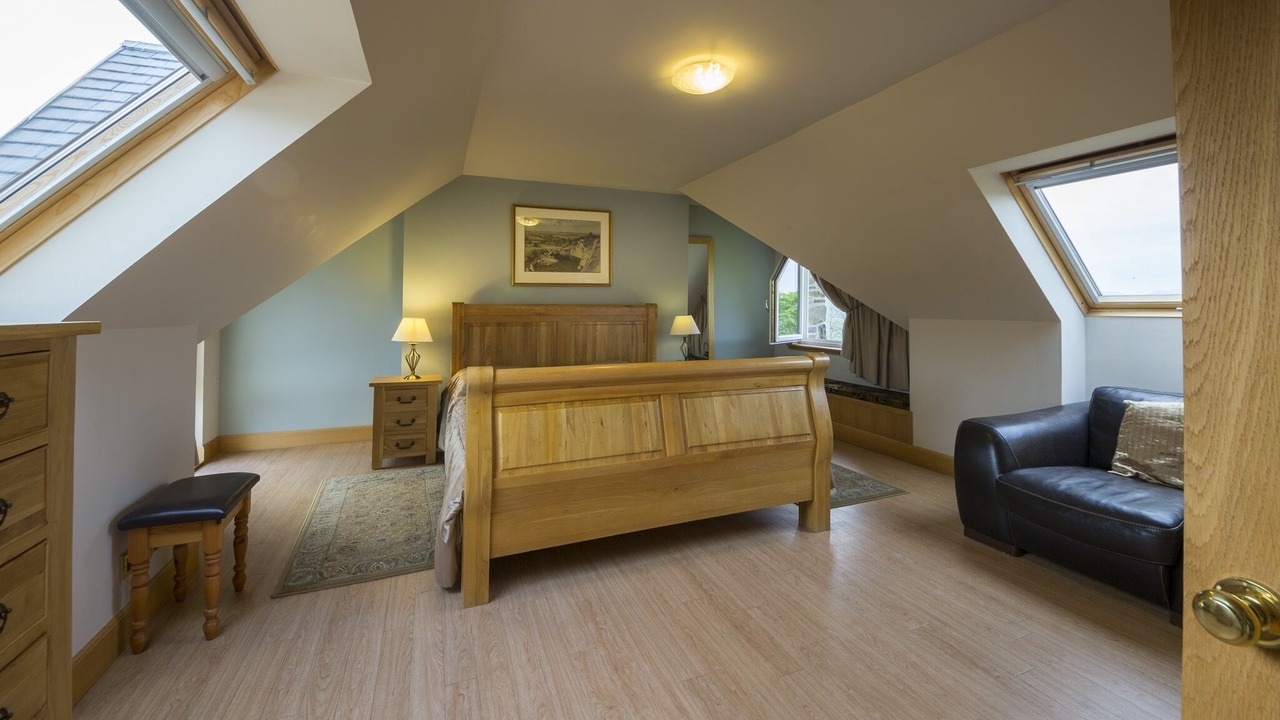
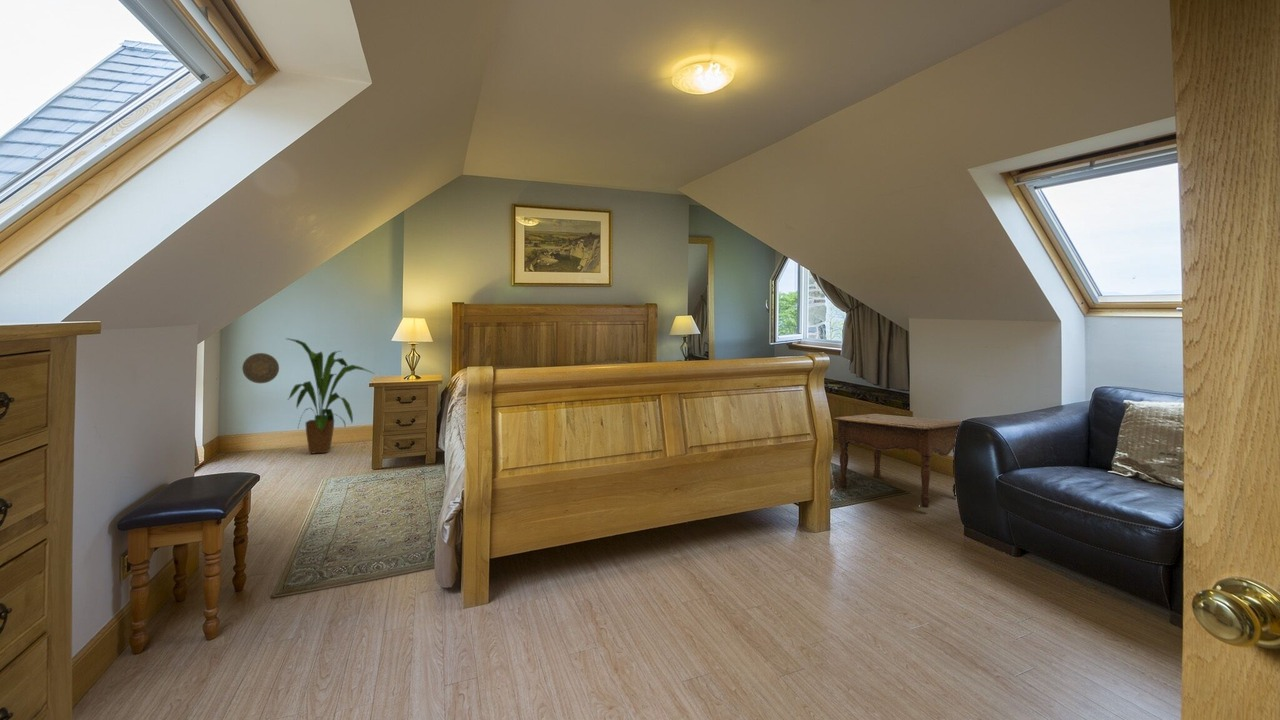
+ house plant [285,337,375,455]
+ decorative plate [241,352,280,384]
+ side table [832,413,963,509]
